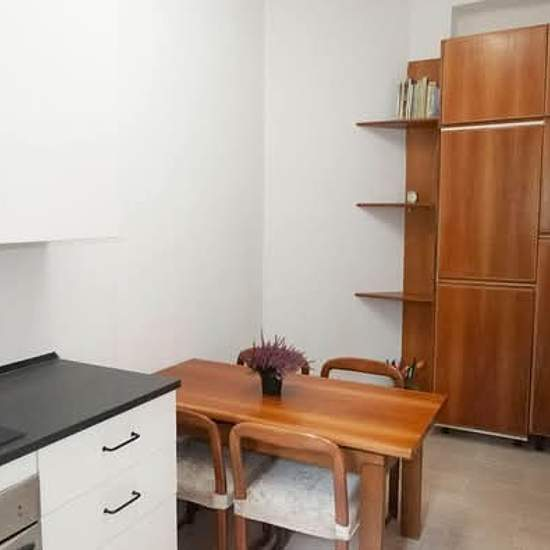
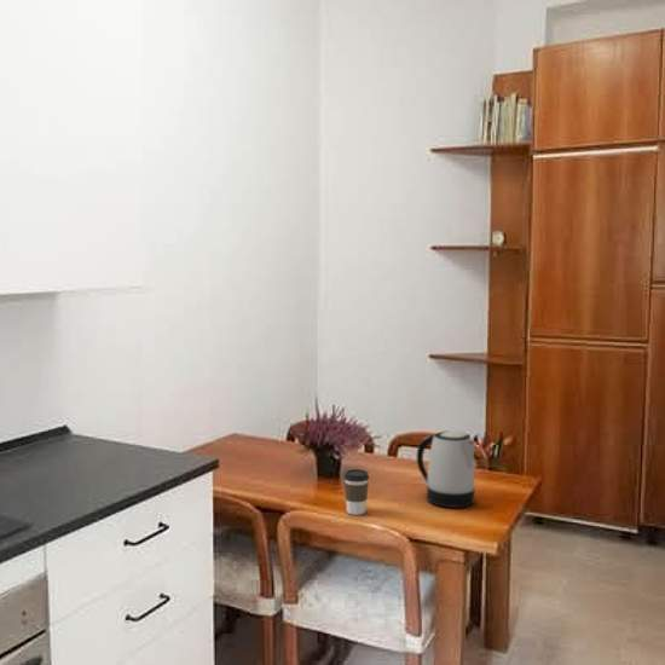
+ kettle [416,429,476,509]
+ coffee cup [342,468,370,516]
